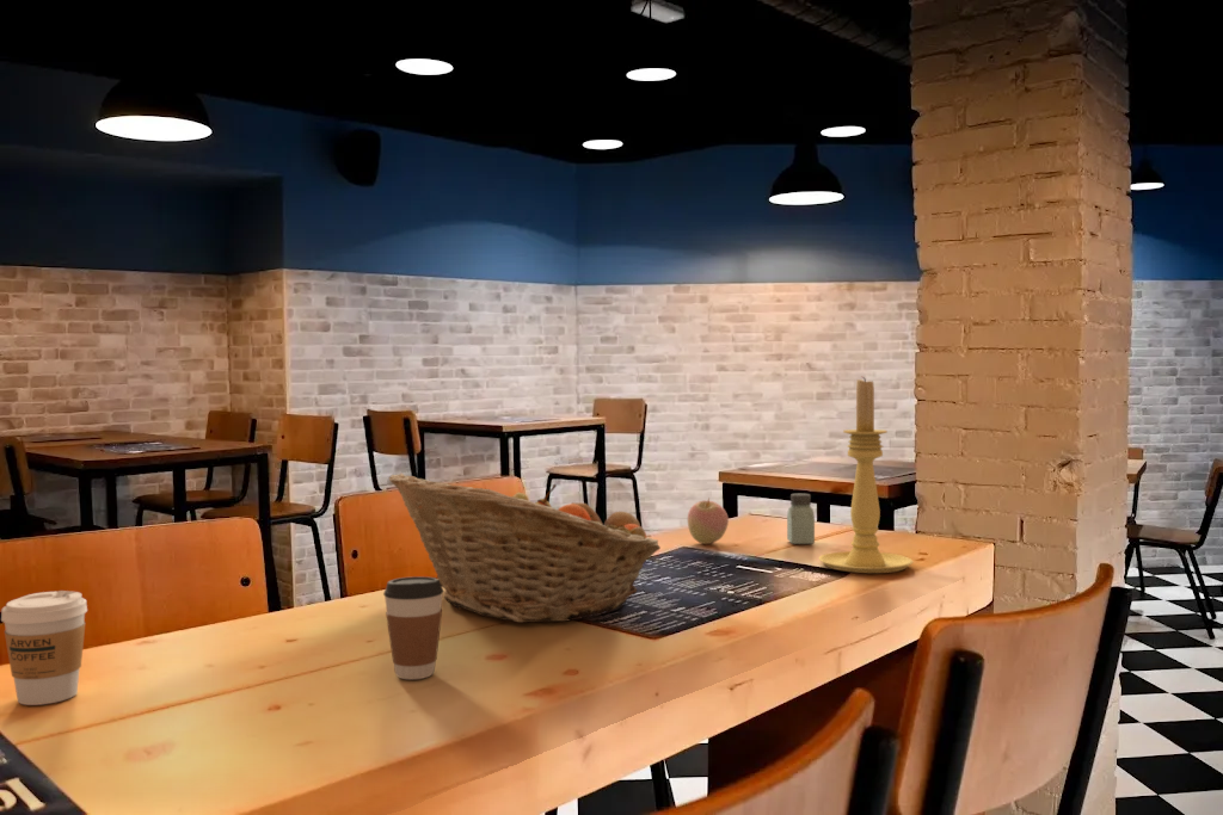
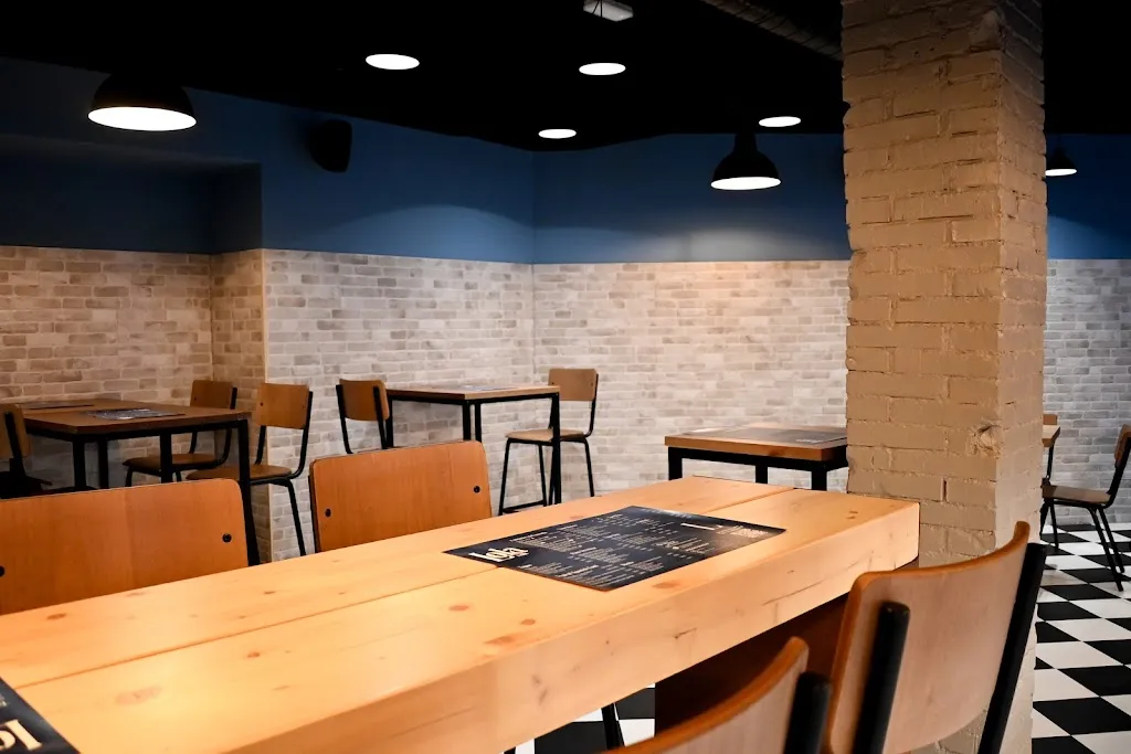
- candle holder [818,376,914,574]
- apple [687,496,730,545]
- coffee cup [382,575,444,680]
- coffee cup [0,589,88,706]
- fruit basket [387,471,662,624]
- saltshaker [786,493,816,545]
